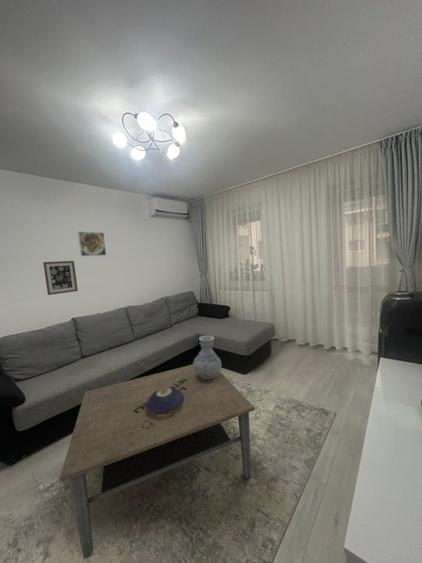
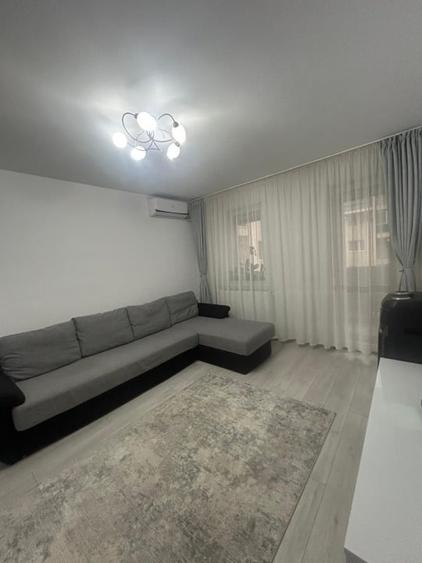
- wall art [42,260,79,296]
- coffee table [59,364,255,560]
- vase [192,335,222,379]
- decorative bowl [145,387,185,420]
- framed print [77,231,107,257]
